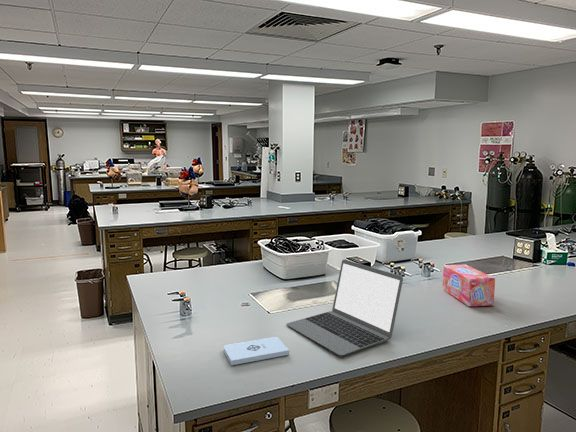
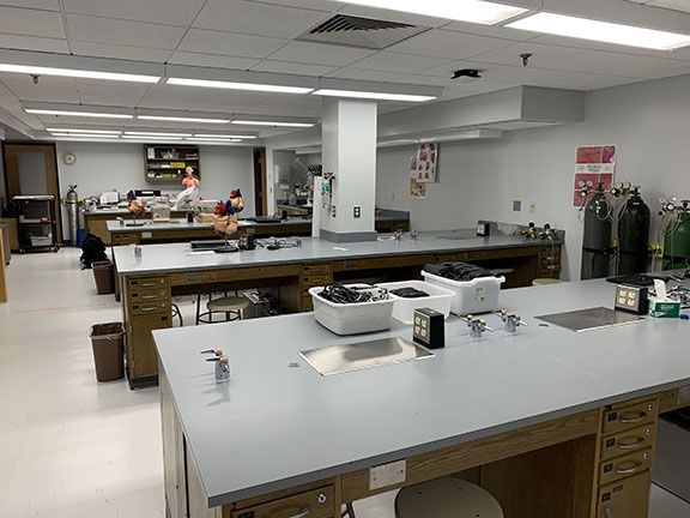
- notepad [222,336,290,366]
- box [441,263,496,307]
- laptop [286,259,404,357]
